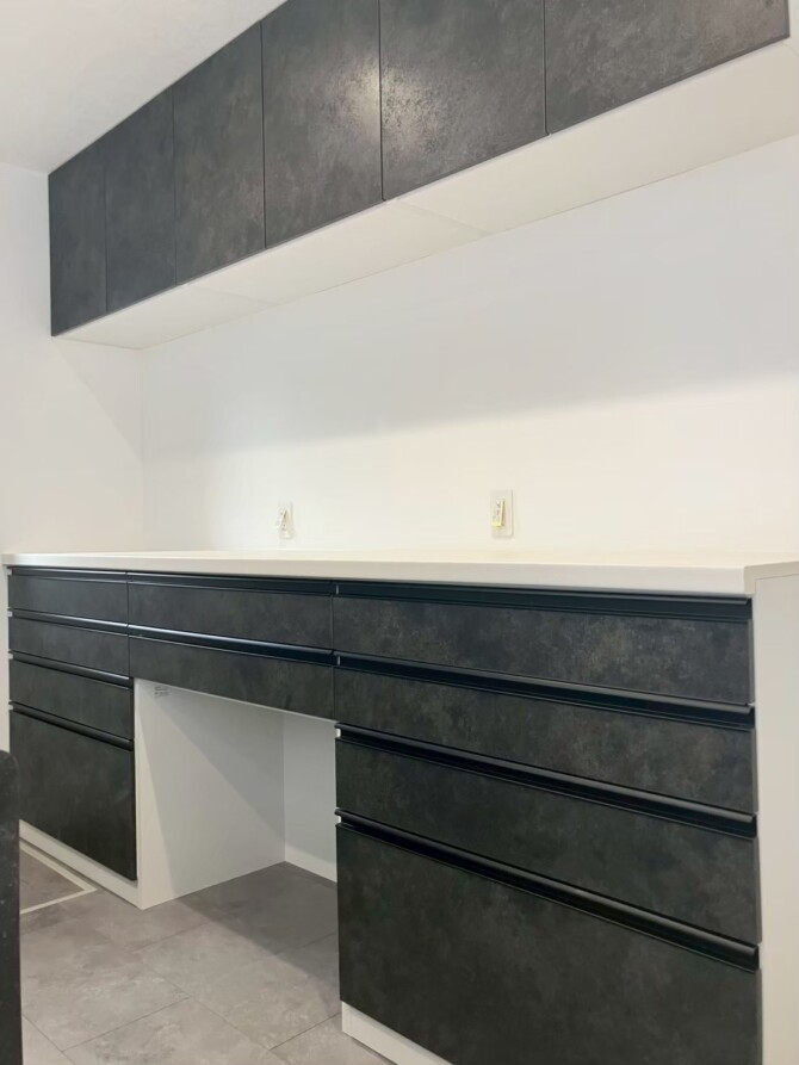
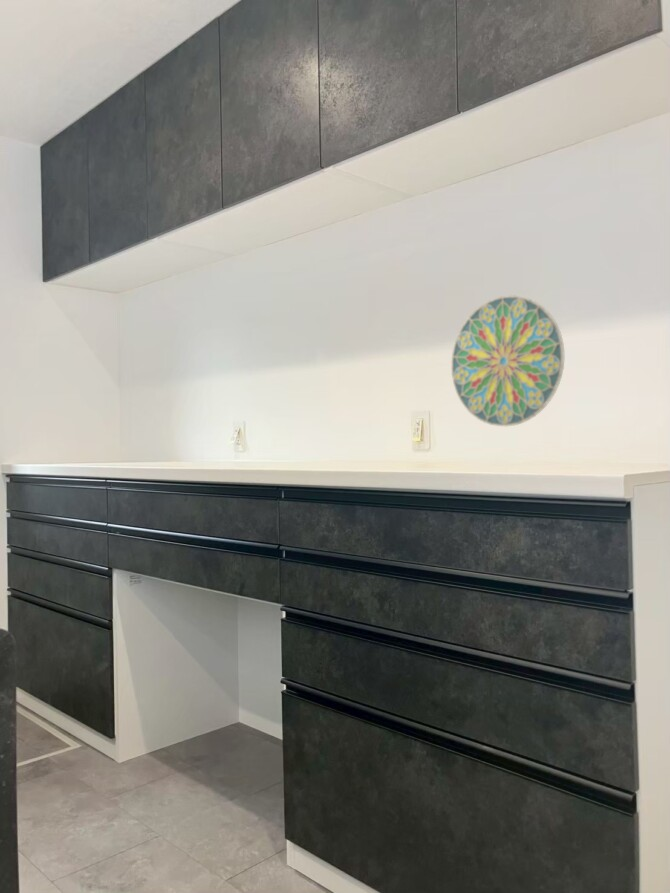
+ decorative plate [450,294,565,427]
